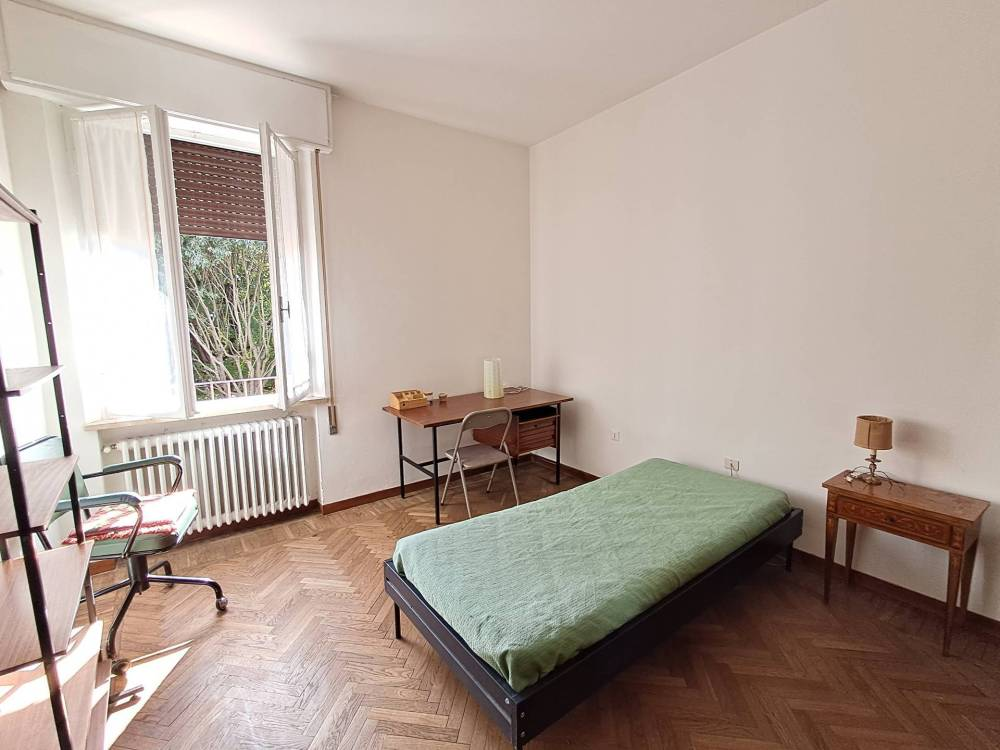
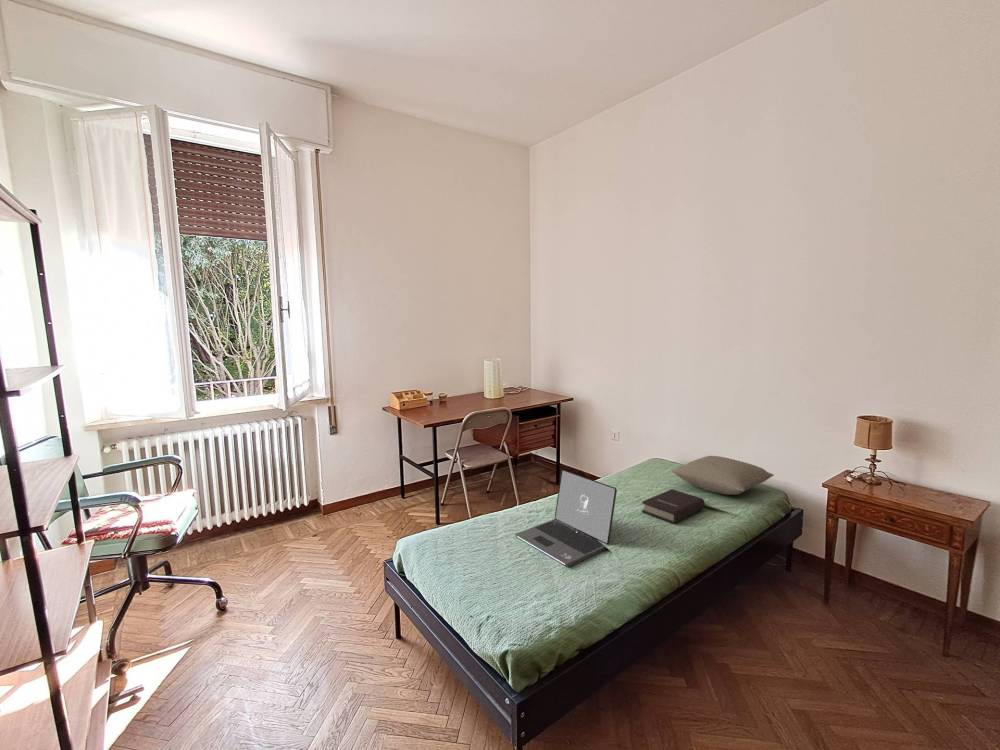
+ book [641,488,706,524]
+ laptop [514,468,618,568]
+ pillow [670,455,775,496]
